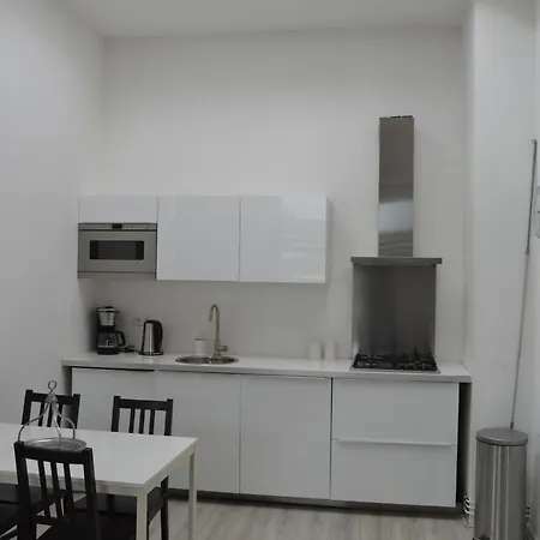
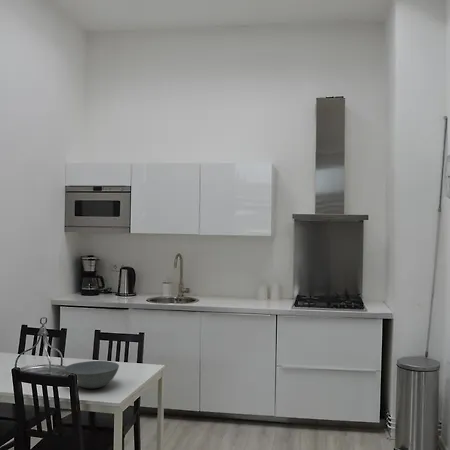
+ bowl [63,360,120,390]
